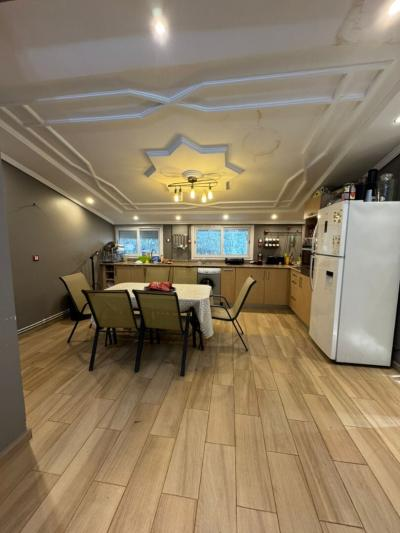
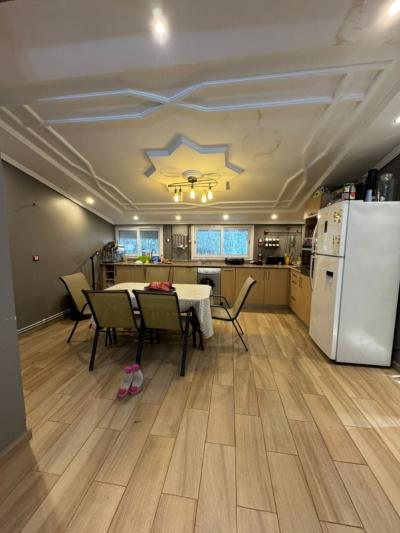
+ boots [117,363,145,399]
